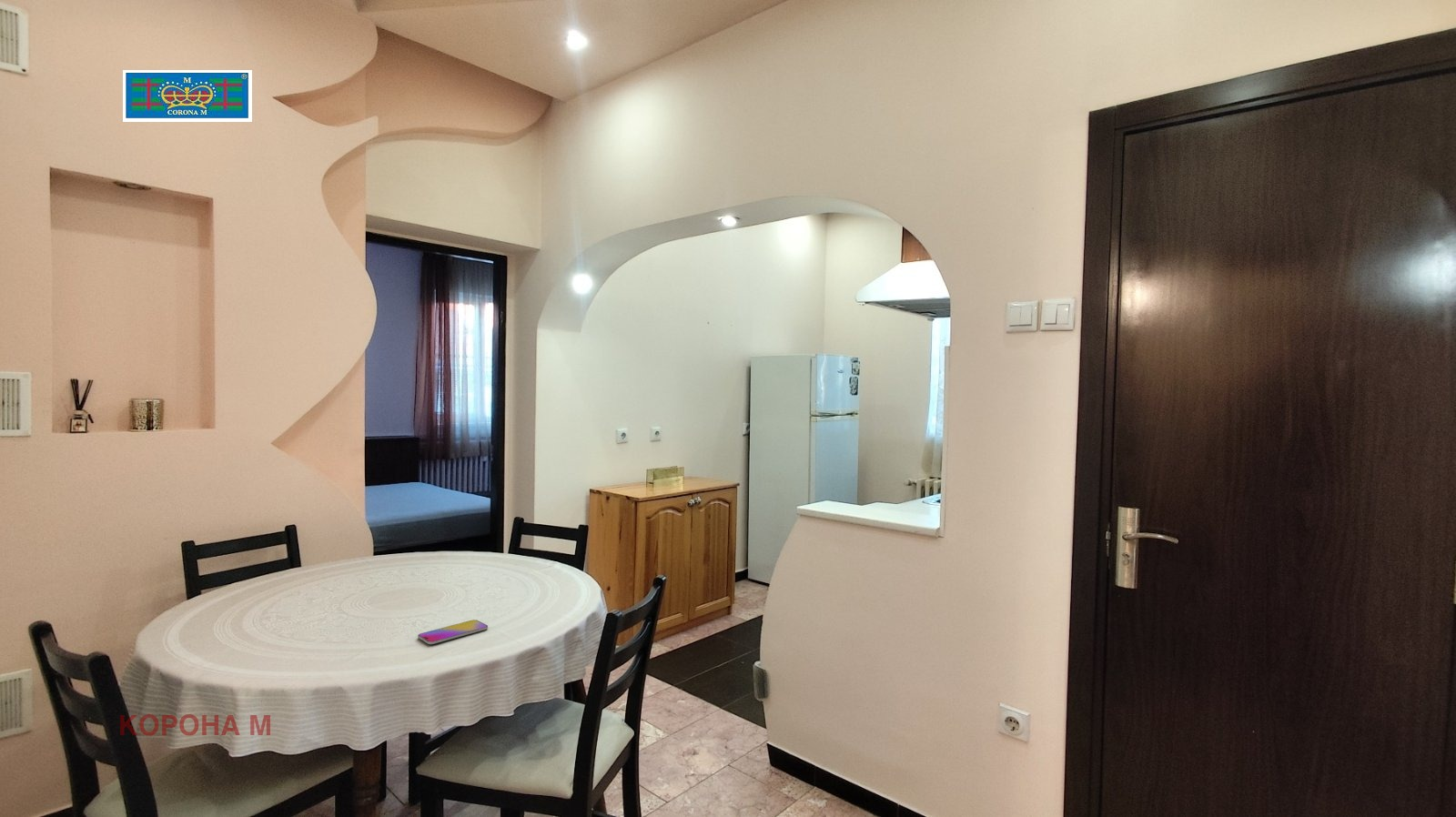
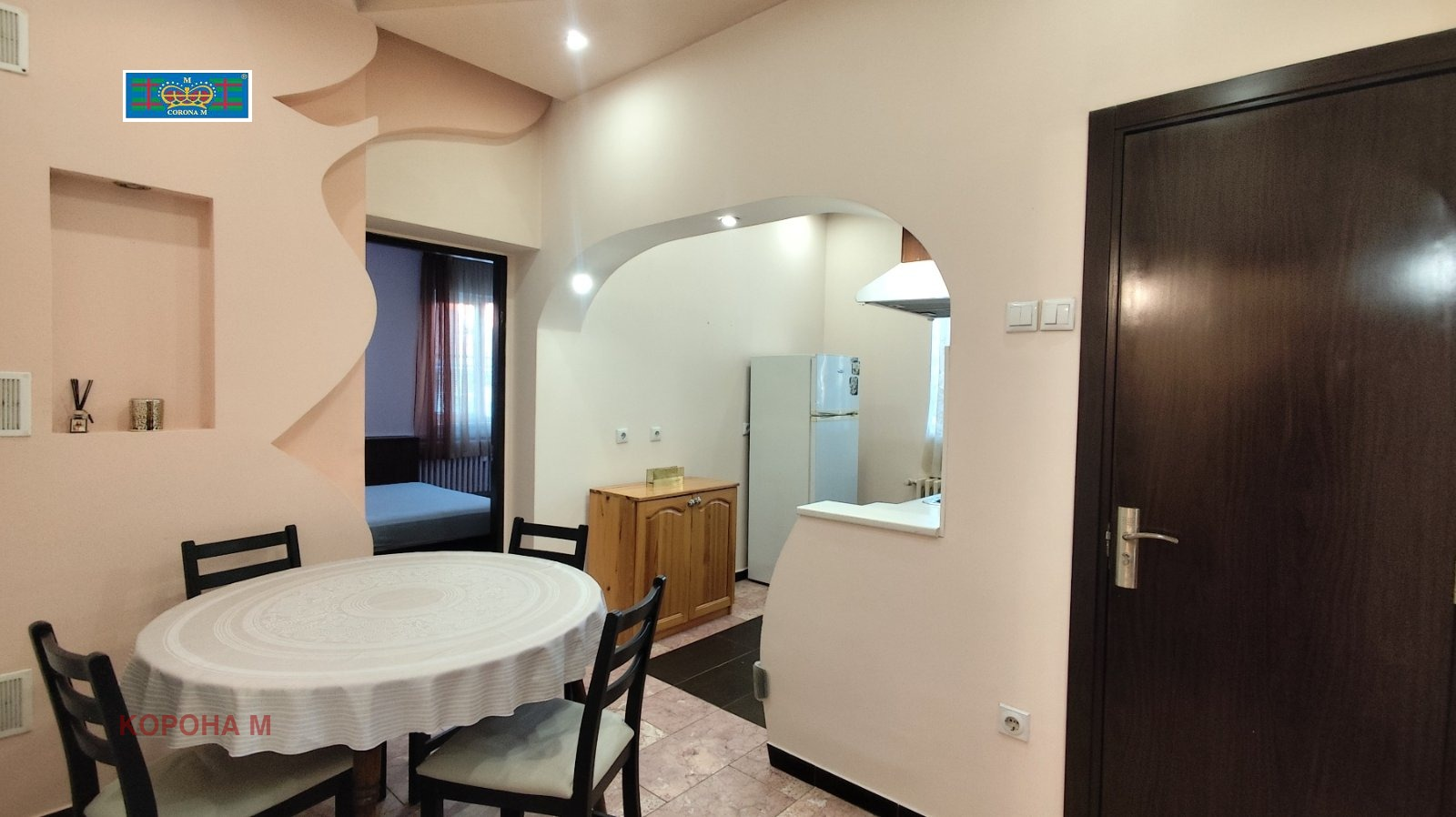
- smartphone [417,619,489,645]
